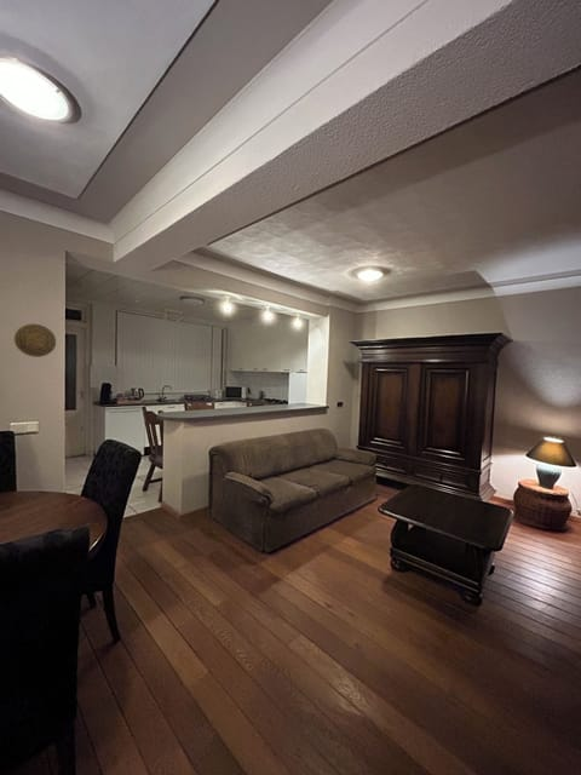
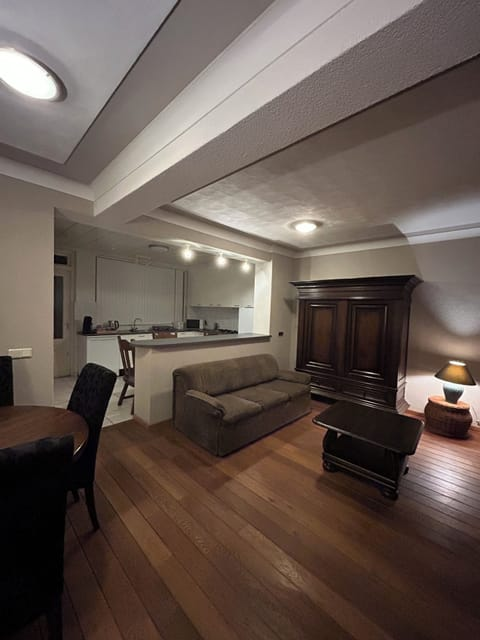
- decorative plate [13,322,57,358]
